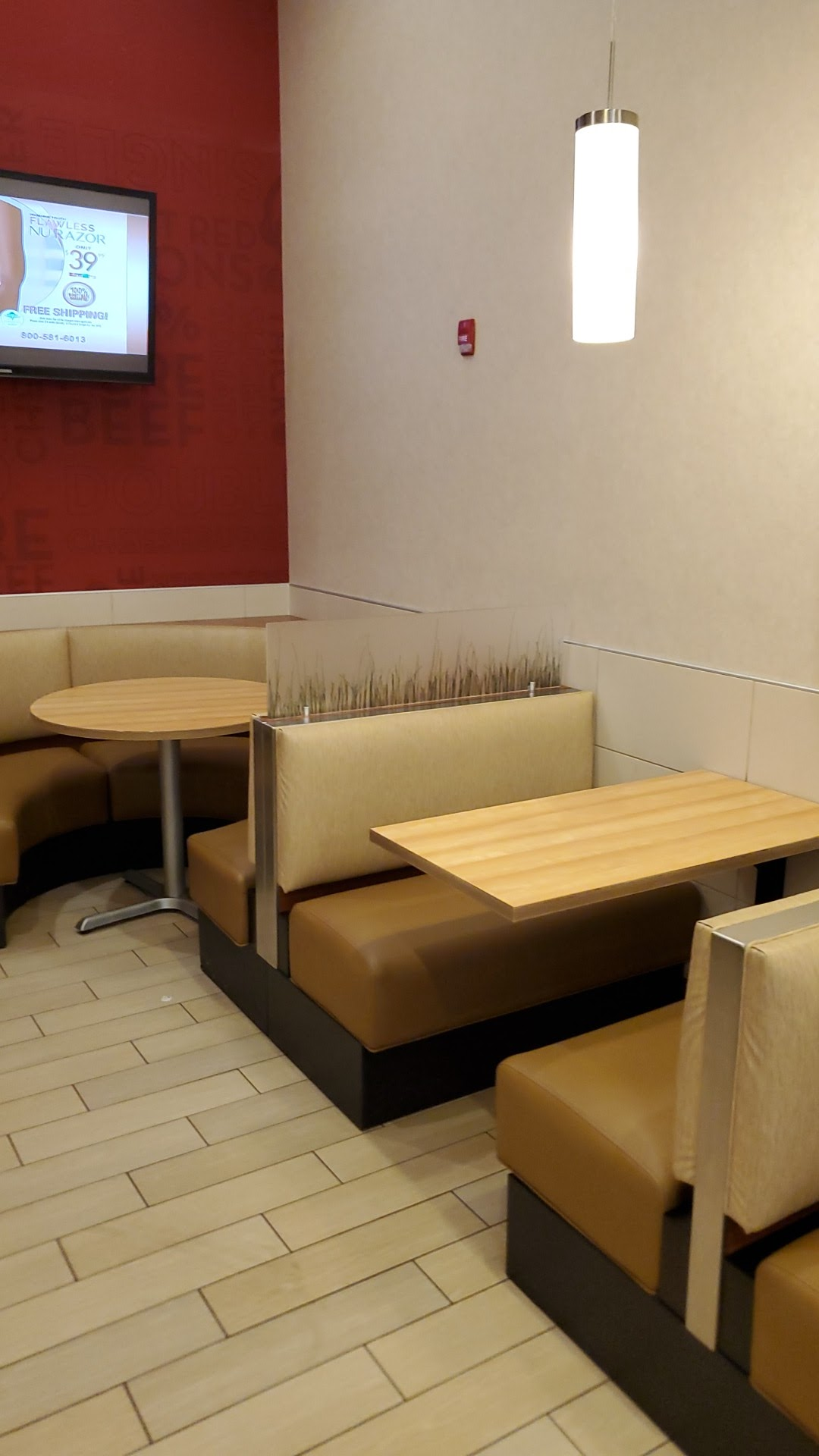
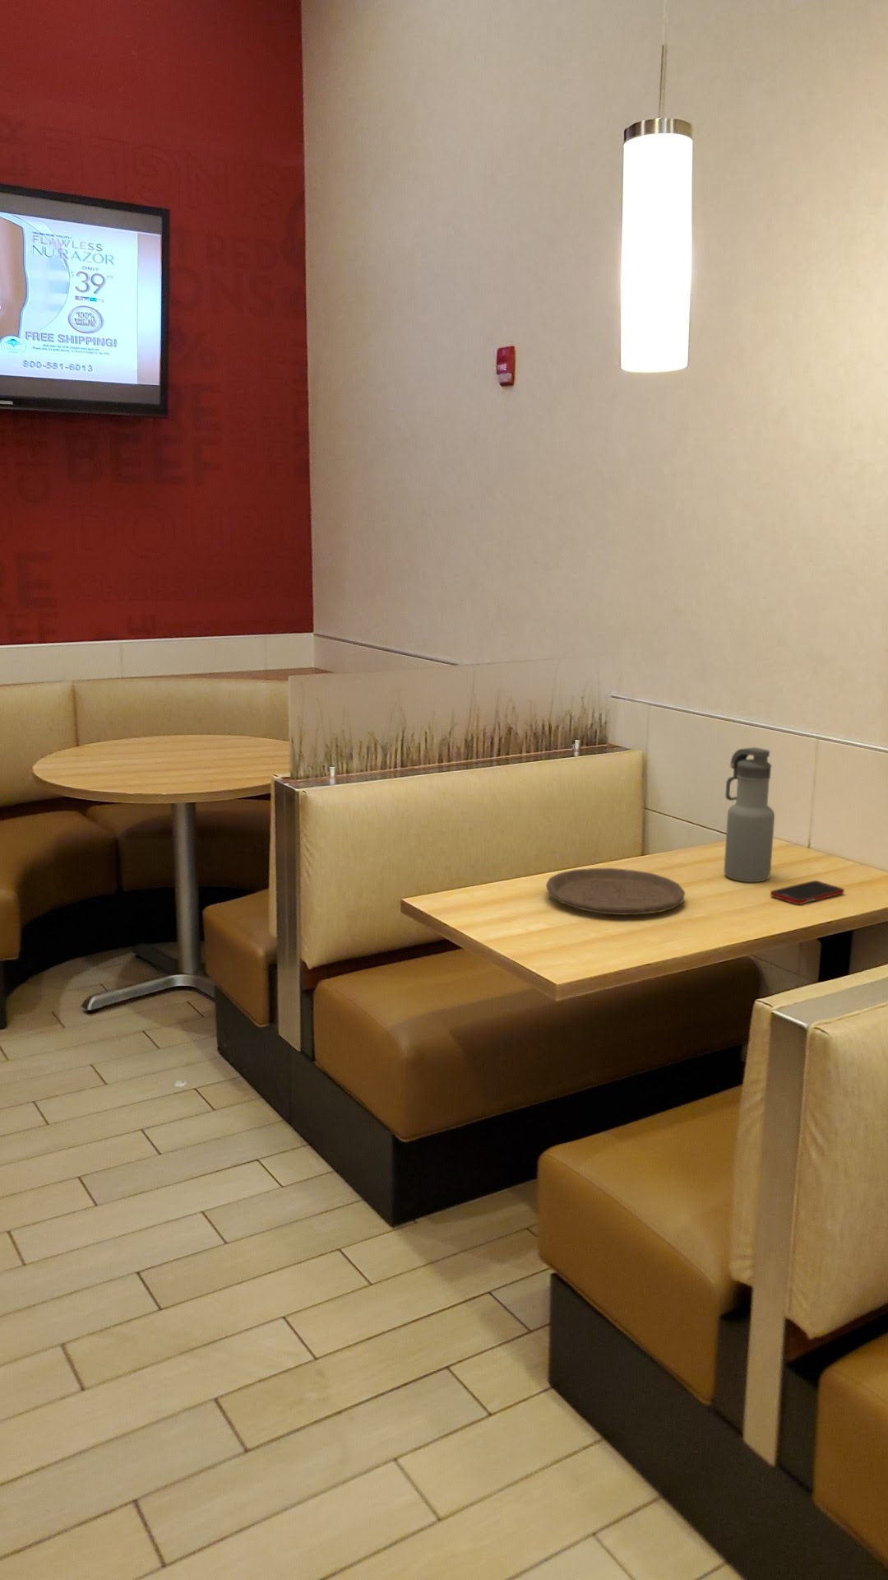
+ cell phone [770,880,846,905]
+ plate [545,867,685,916]
+ water bottle [723,747,775,883]
